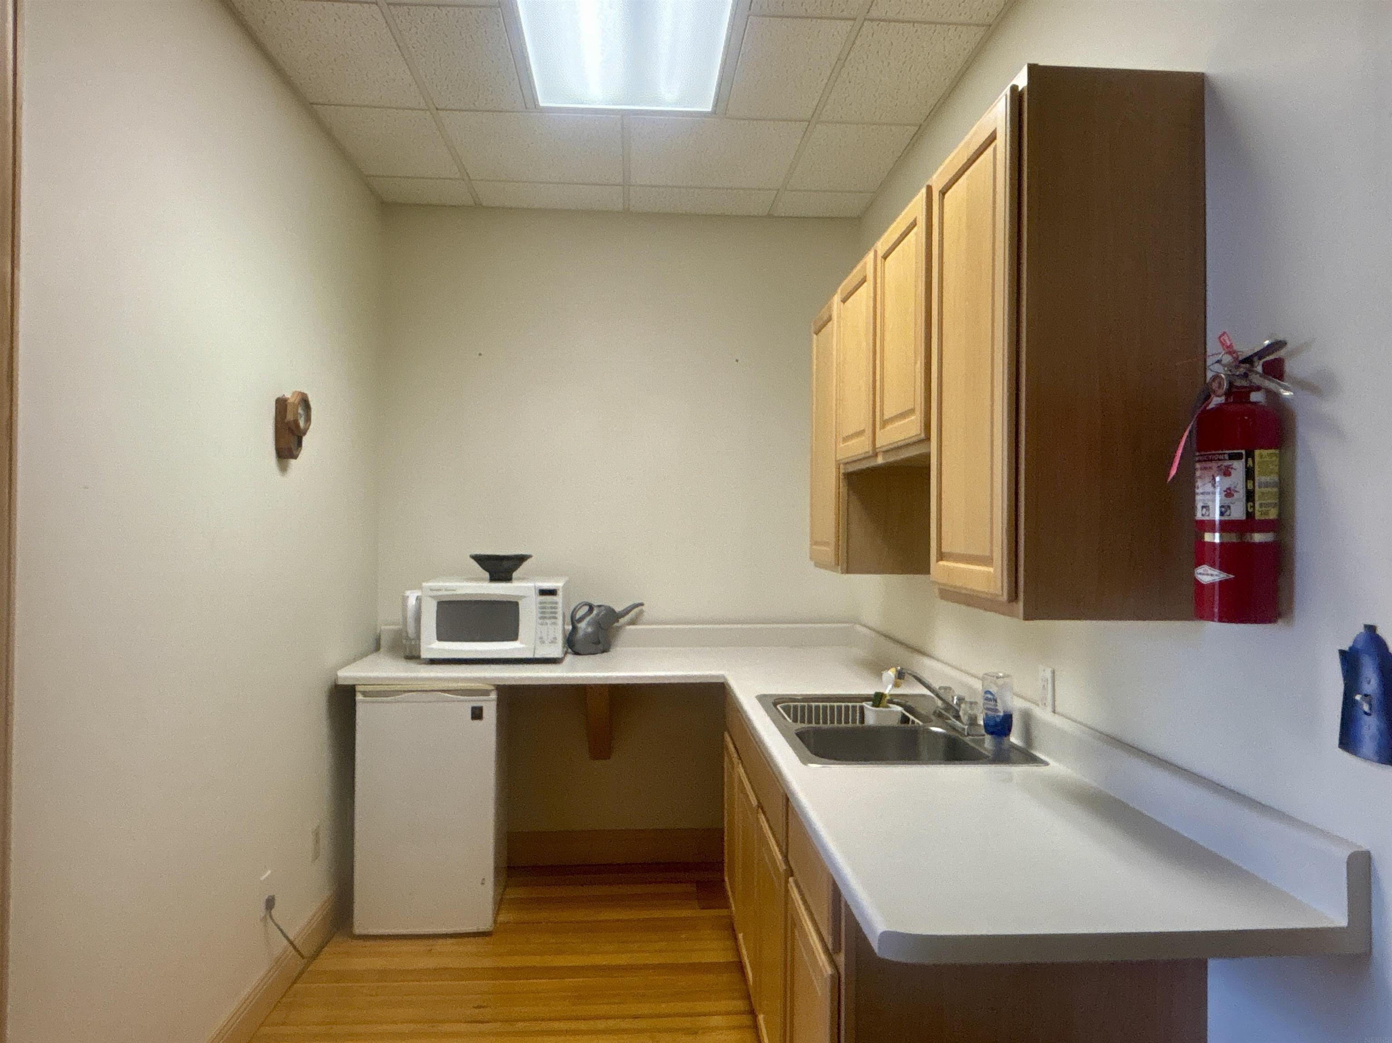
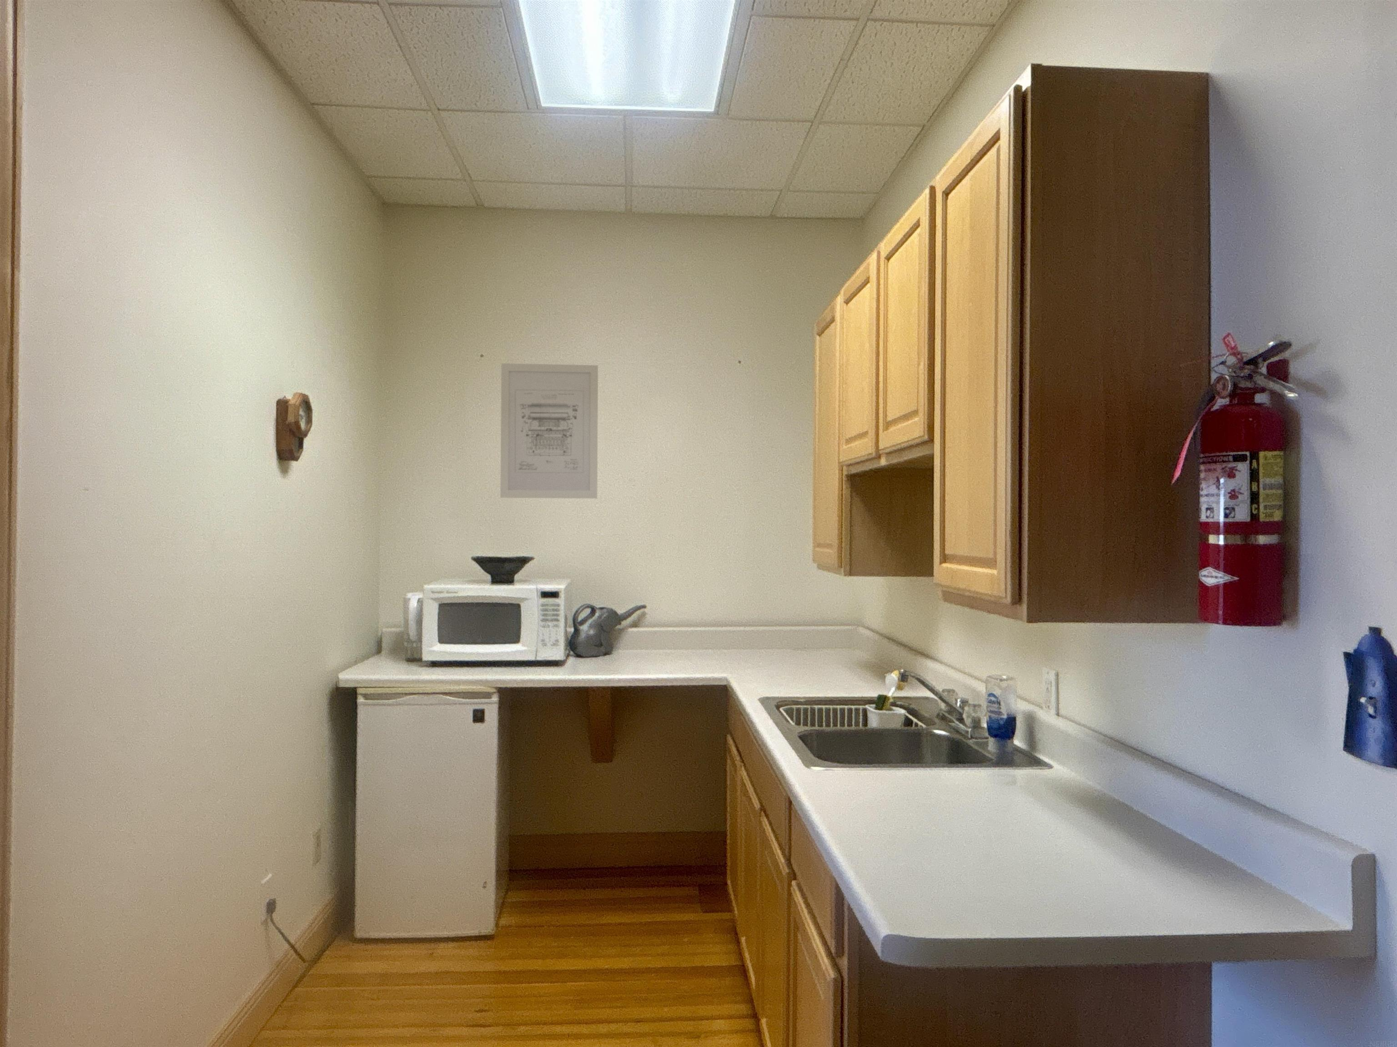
+ wall art [499,363,598,499]
